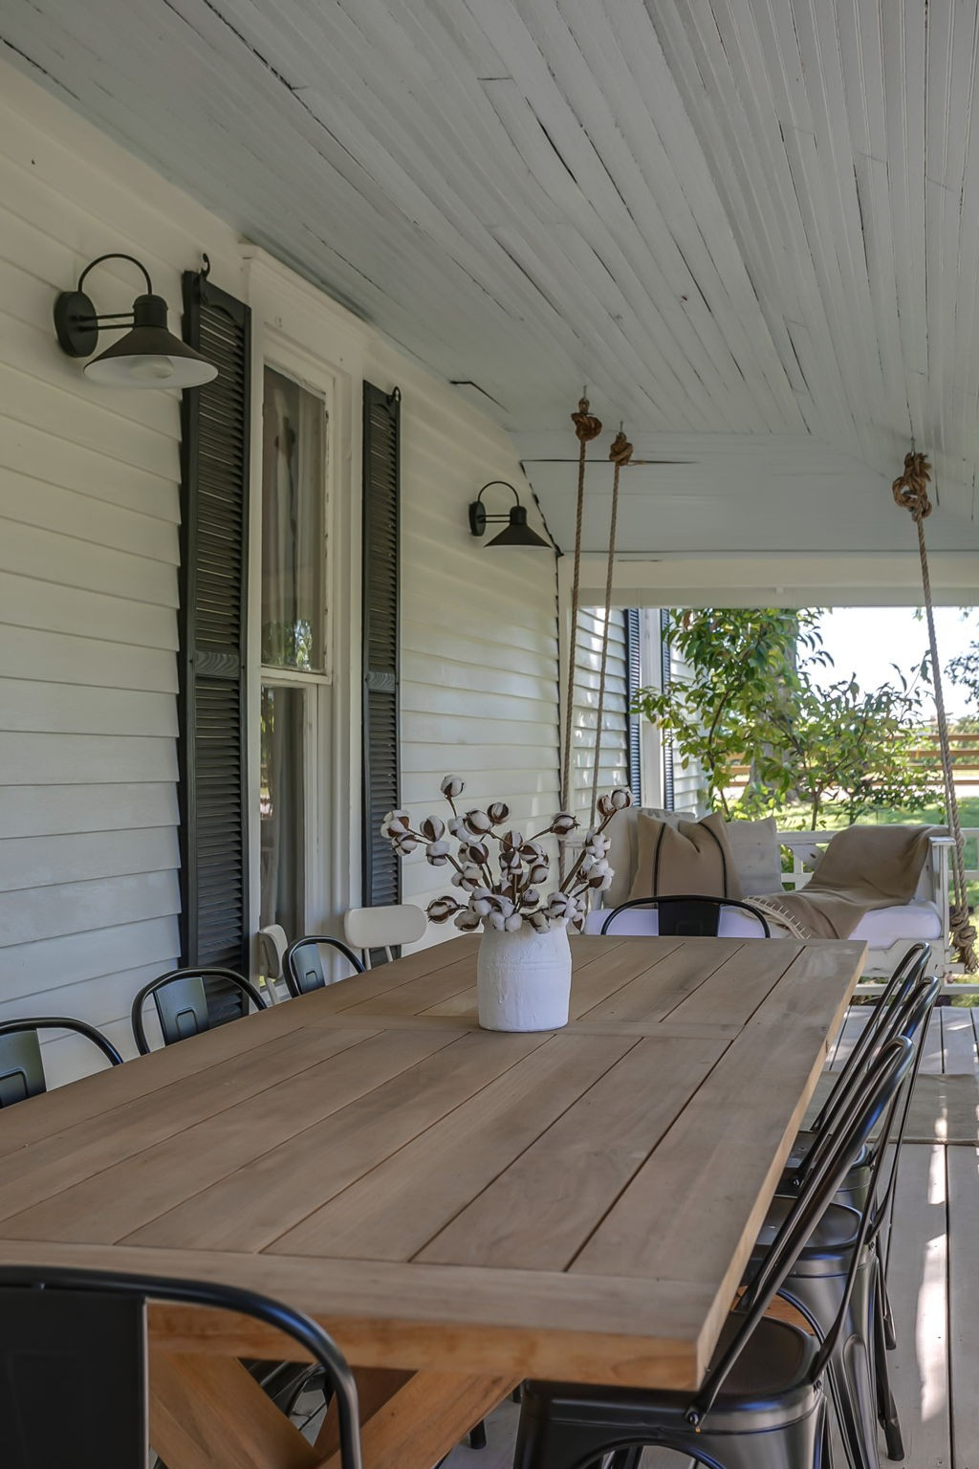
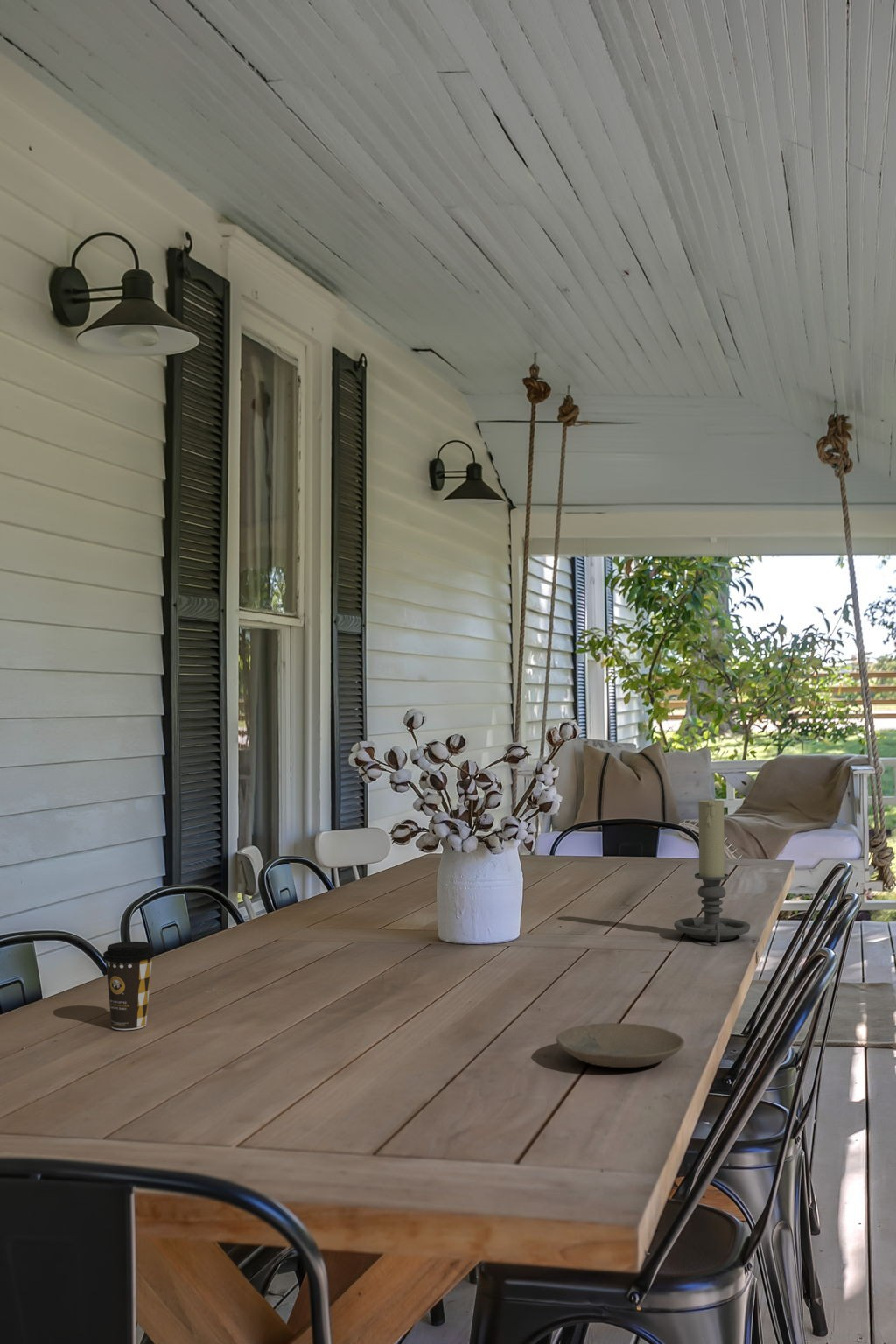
+ candle holder [674,796,751,945]
+ plate [555,1022,685,1068]
+ coffee cup [102,941,157,1031]
